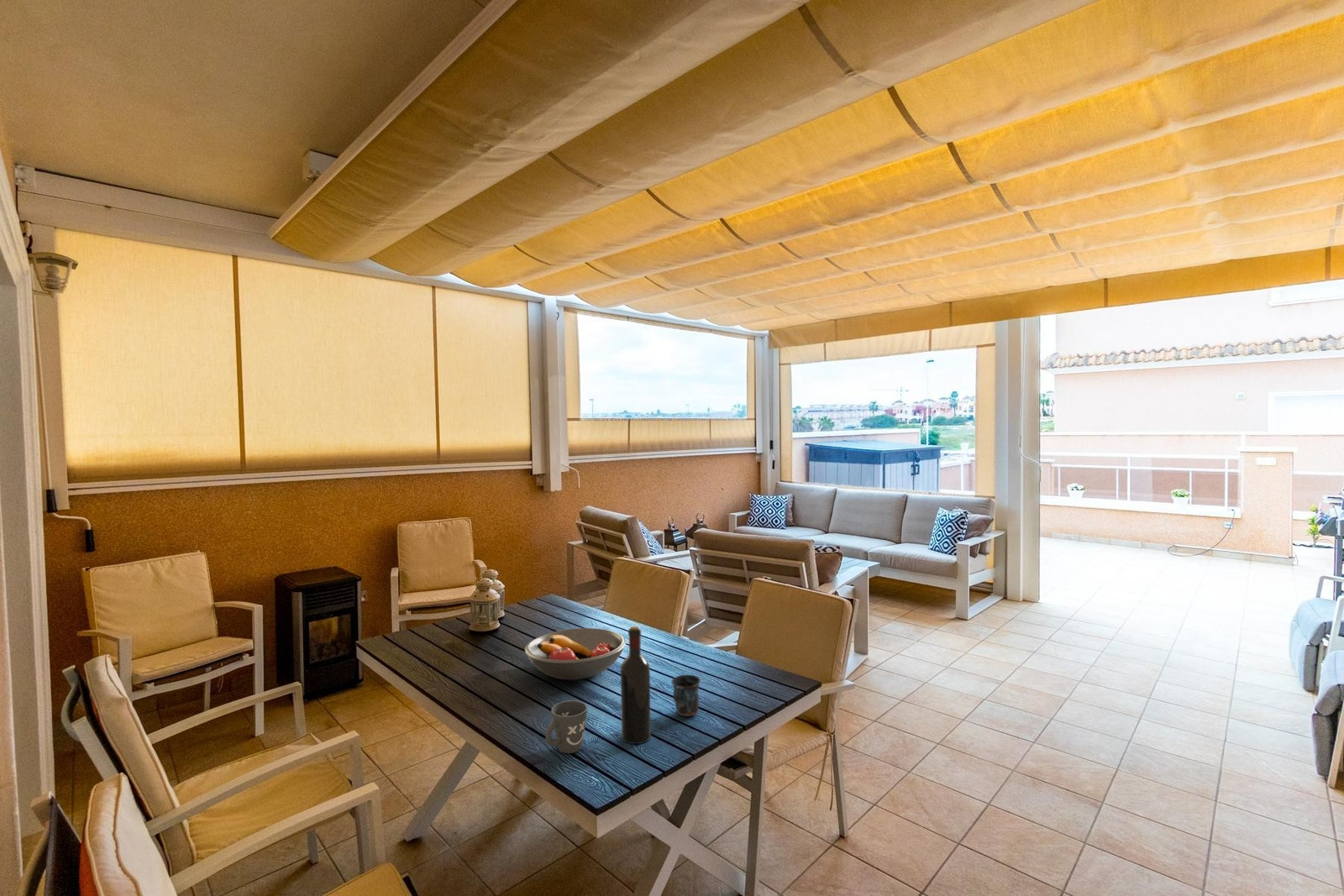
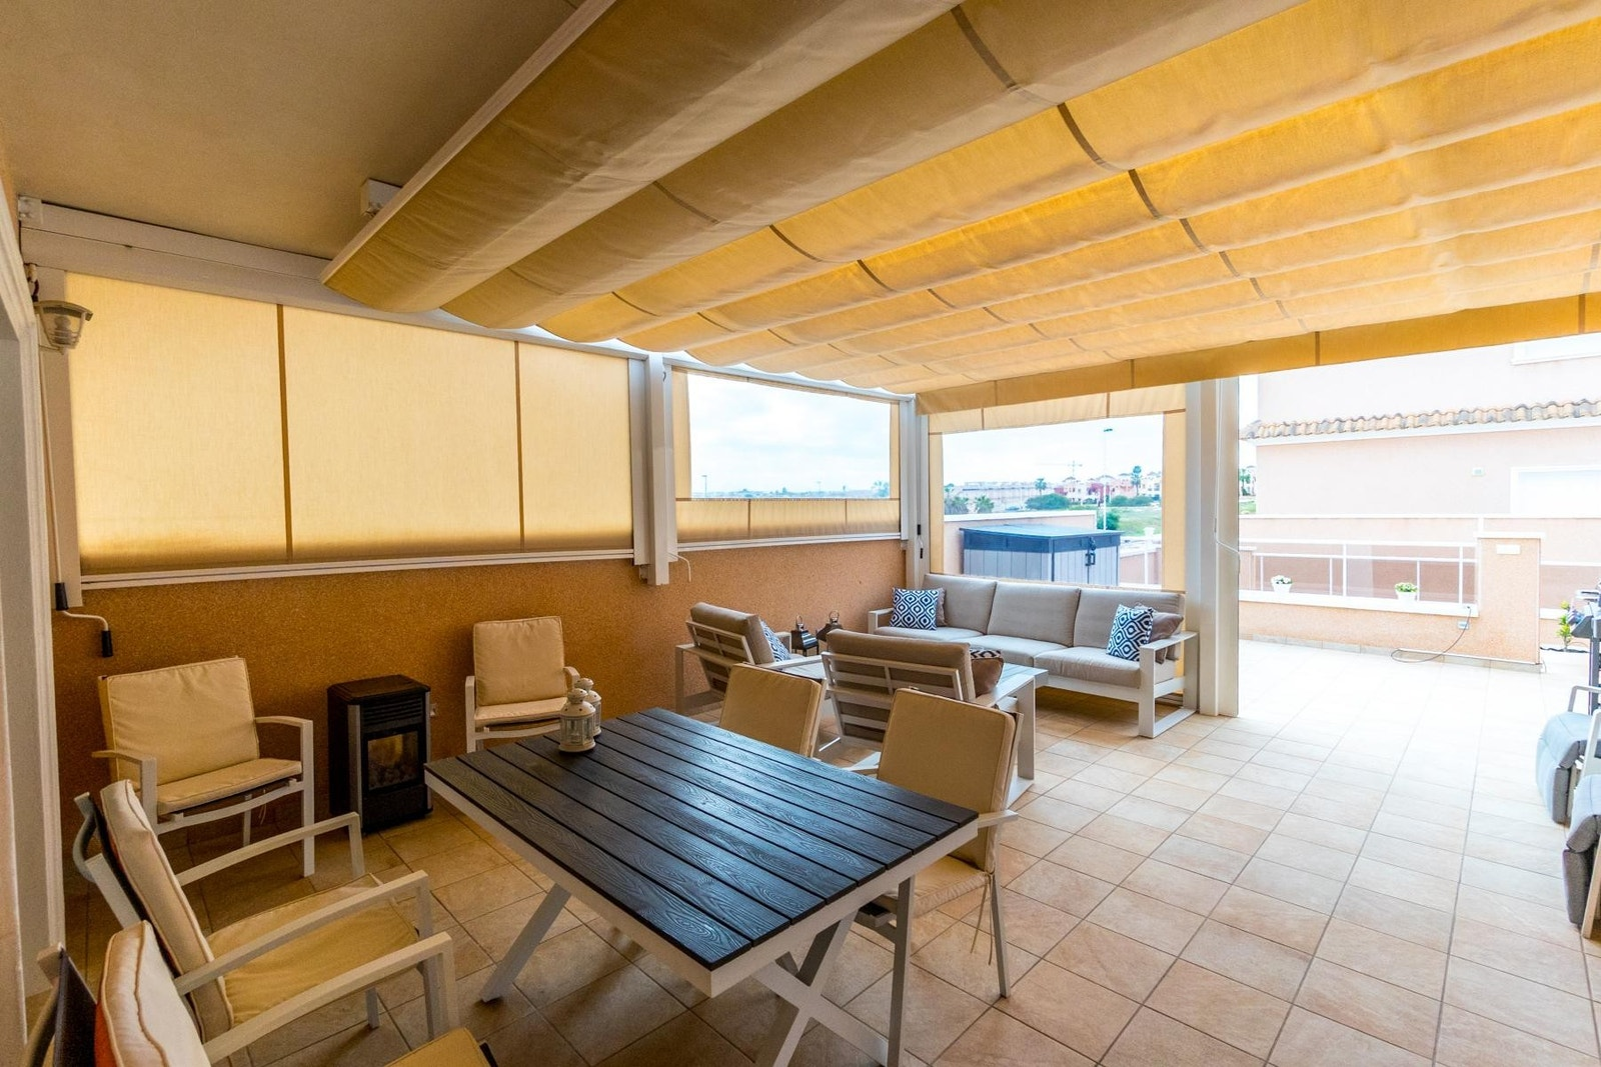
- fruit bowl [524,627,627,680]
- wine bottle [620,626,652,745]
- mug [544,700,588,754]
- mug [670,673,701,717]
